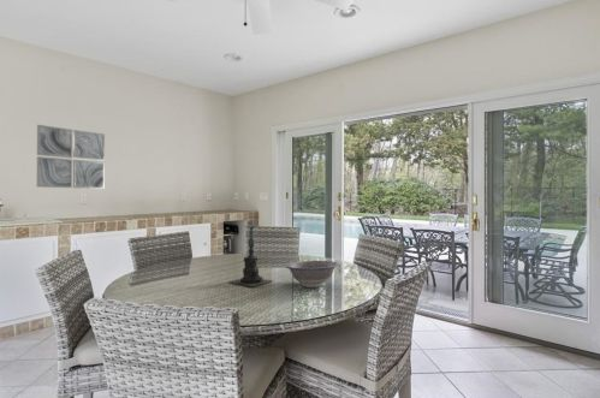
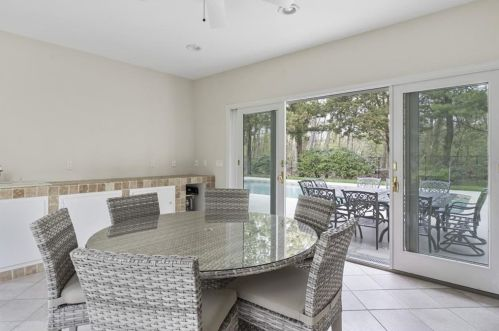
- bowl [284,260,340,289]
- candle holder [227,215,274,287]
- wall art [36,124,106,190]
